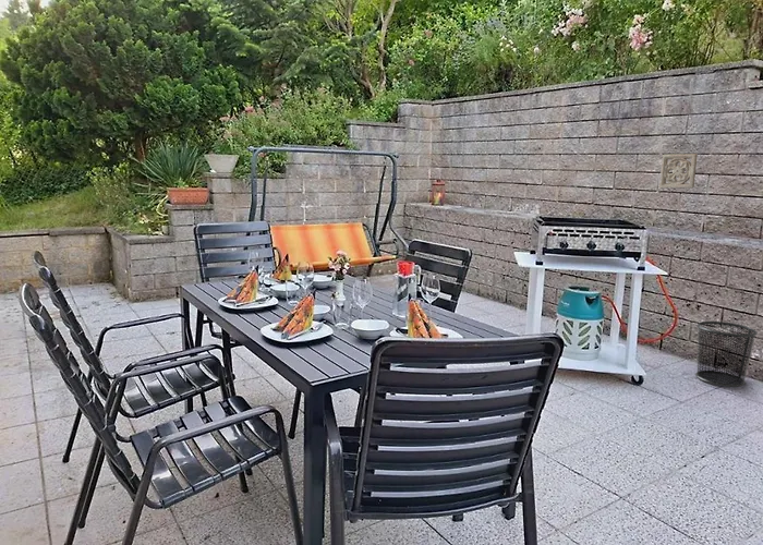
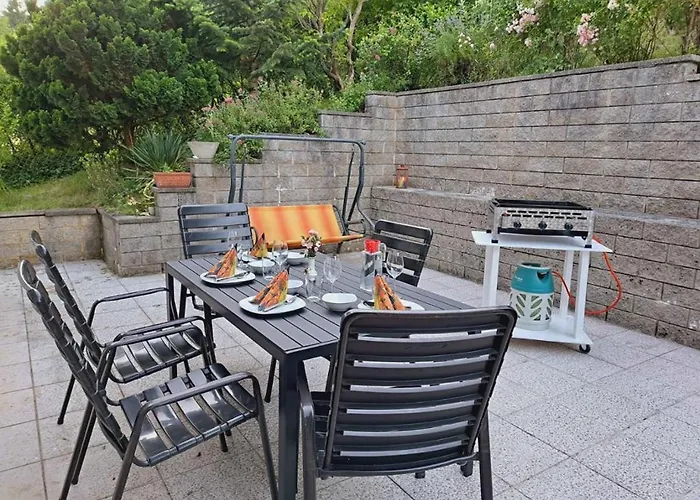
- wall ornament [658,153,699,190]
- waste bin [694,320,759,388]
